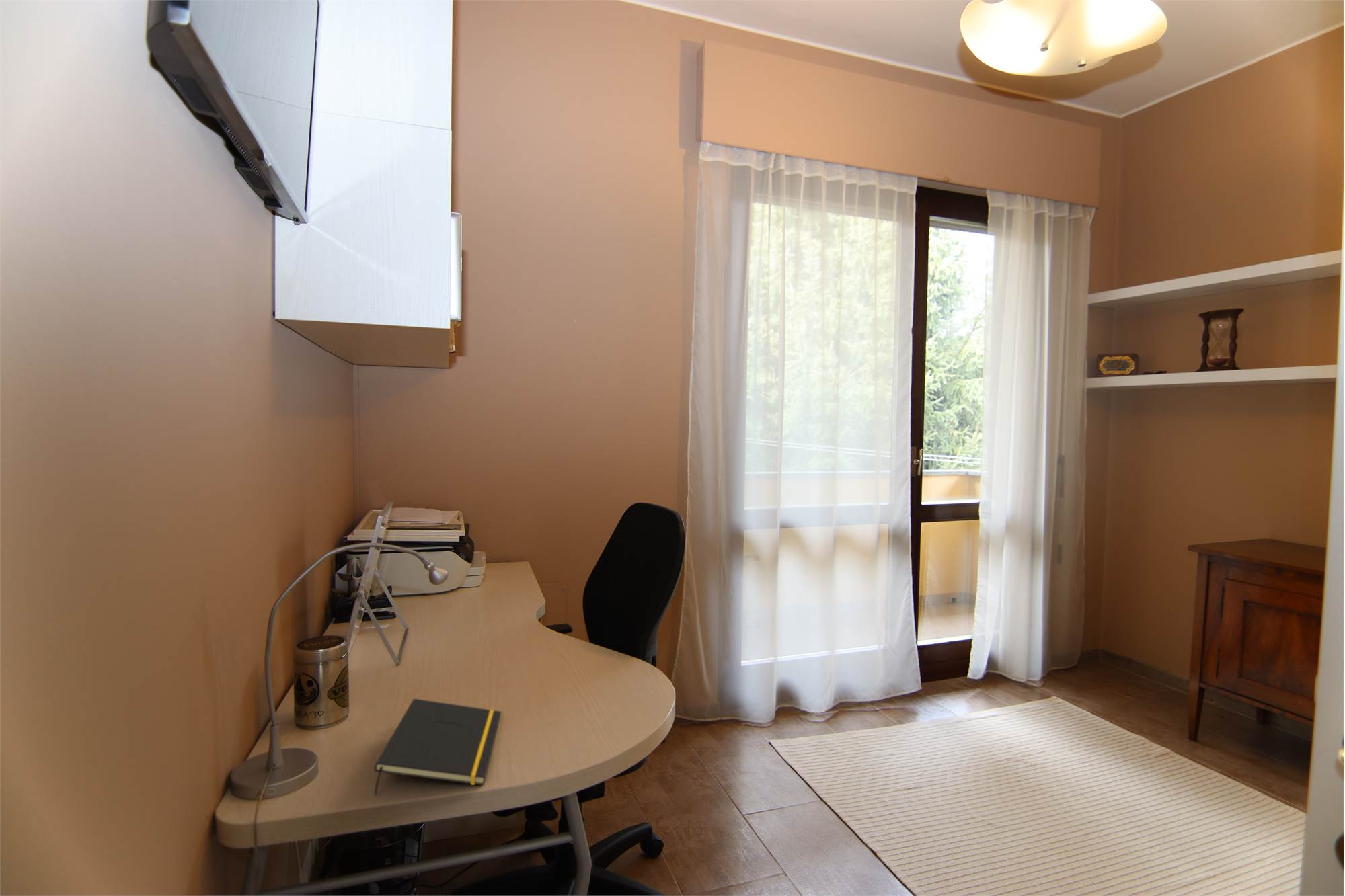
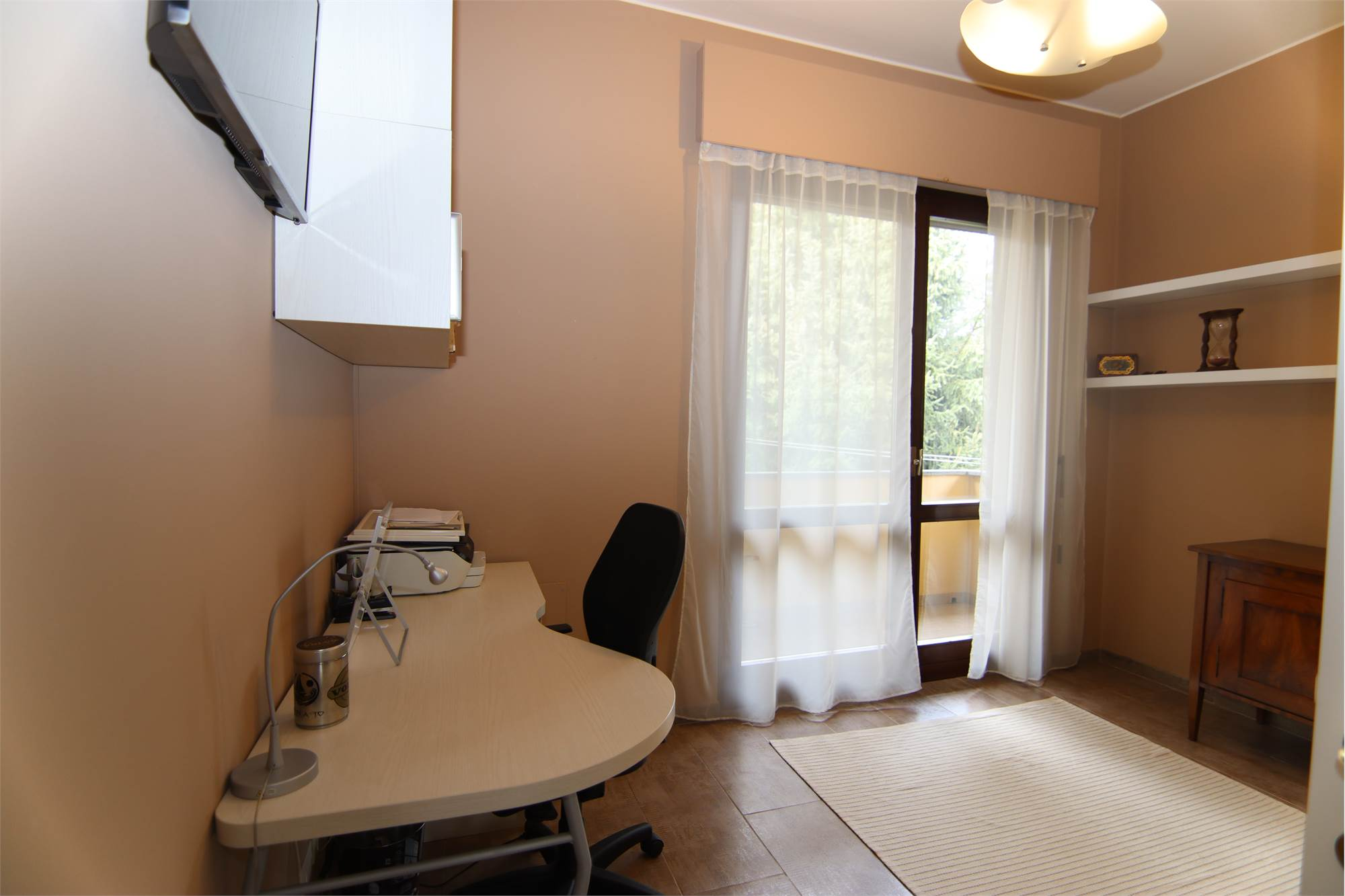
- notepad [373,698,502,796]
